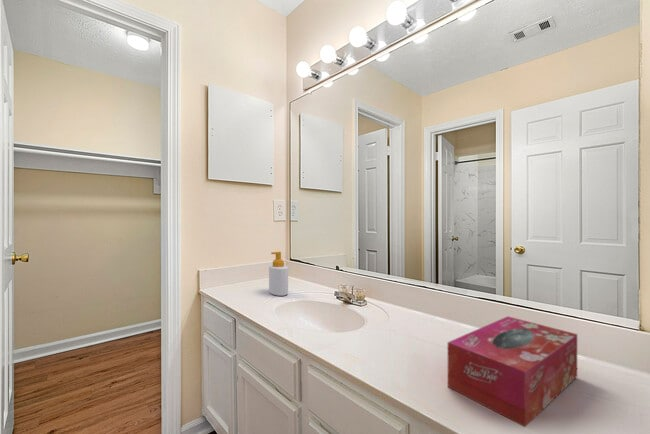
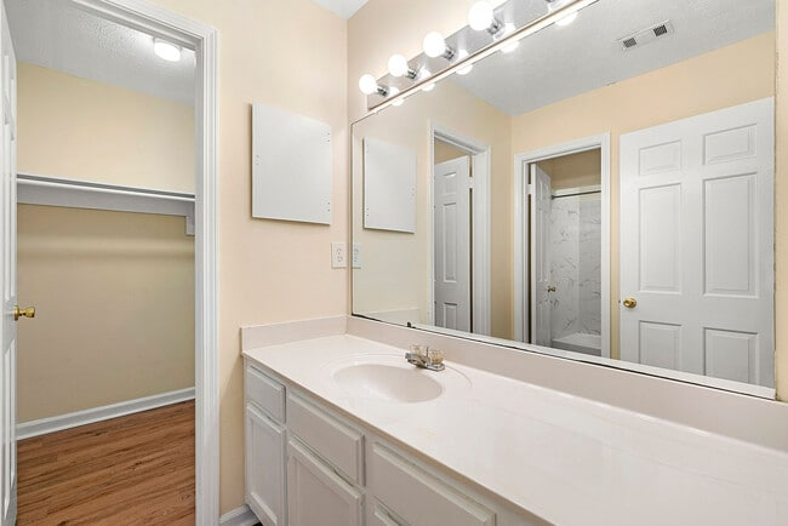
- soap bottle [268,251,289,297]
- tissue box [447,315,578,428]
